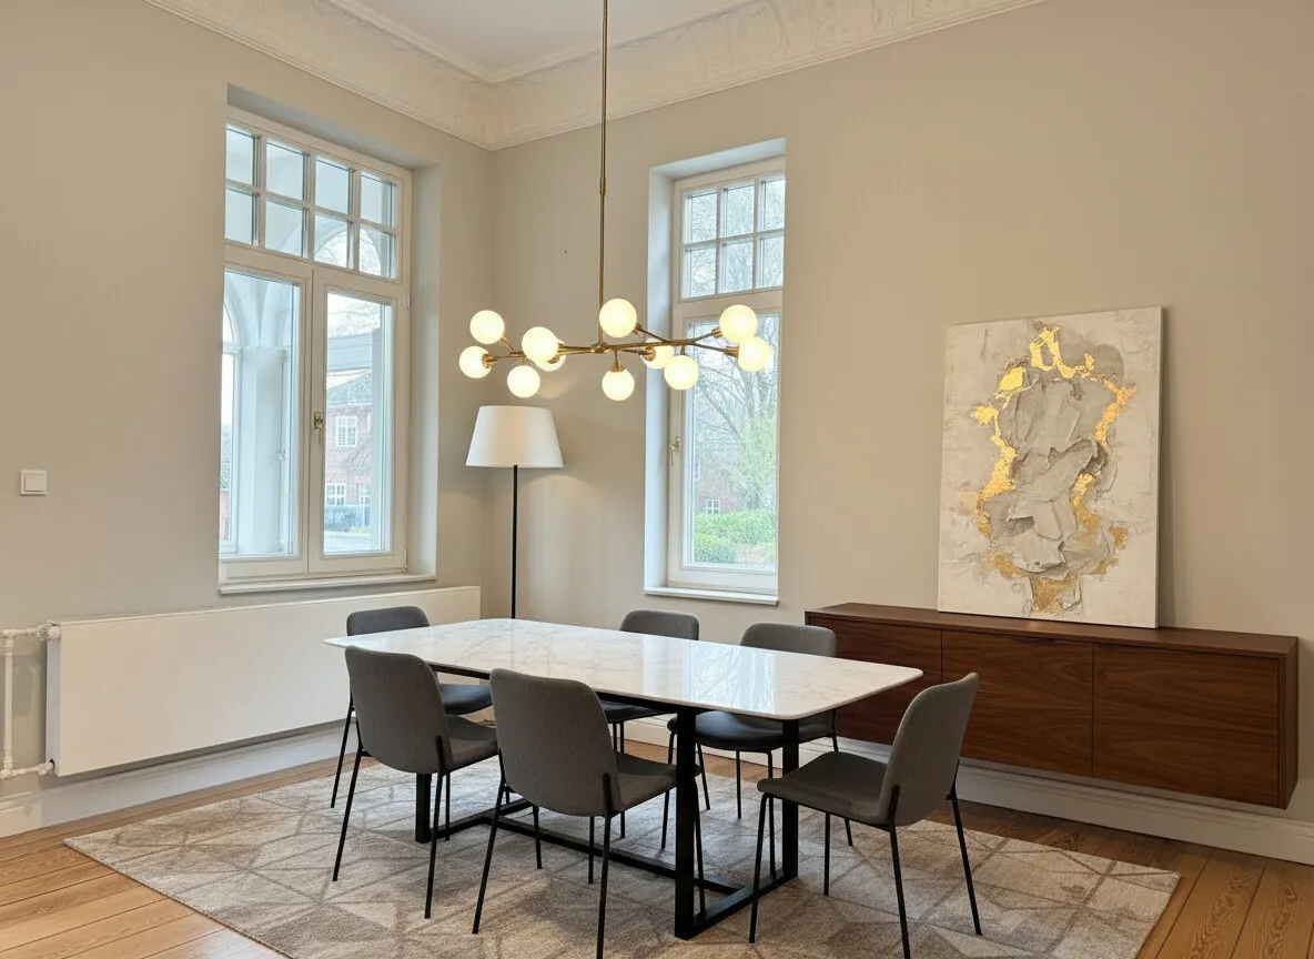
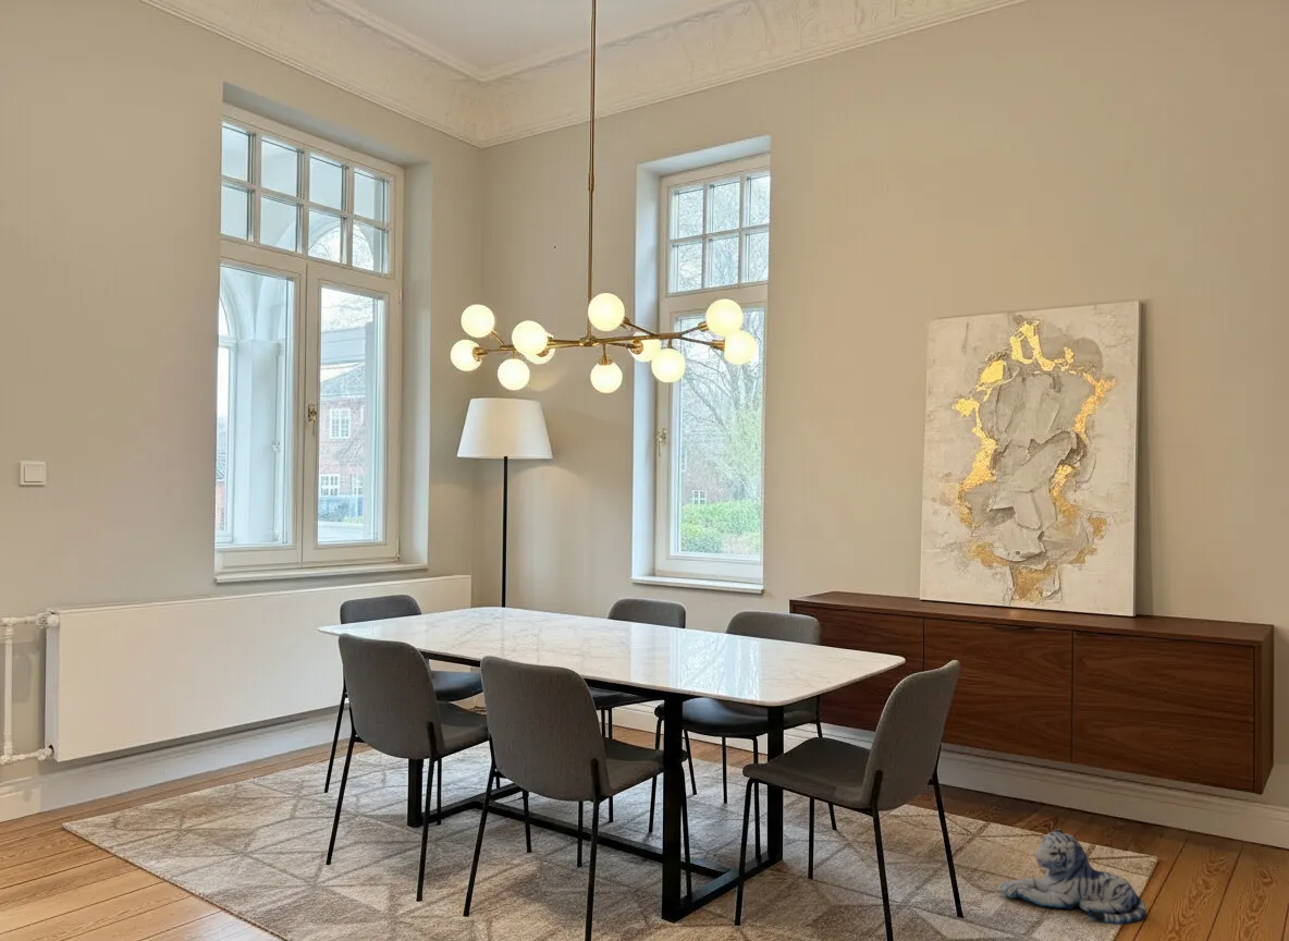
+ plush toy [998,828,1147,926]
